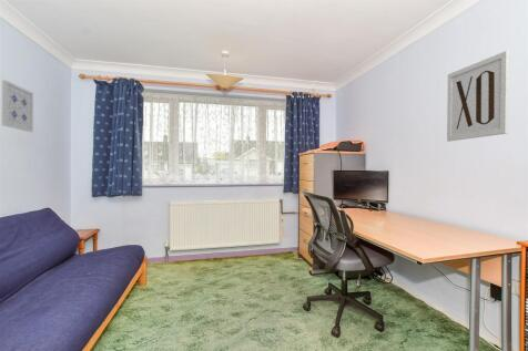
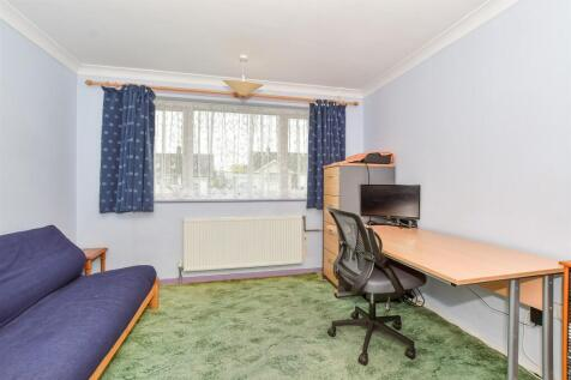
- wall art [446,50,510,143]
- wall art [1,79,34,133]
